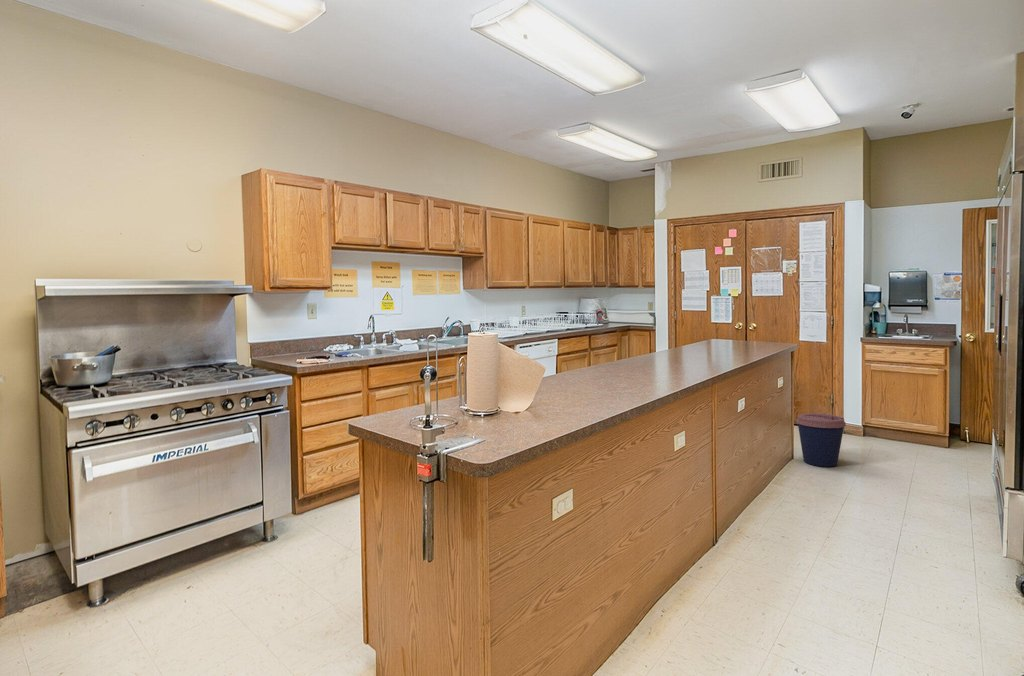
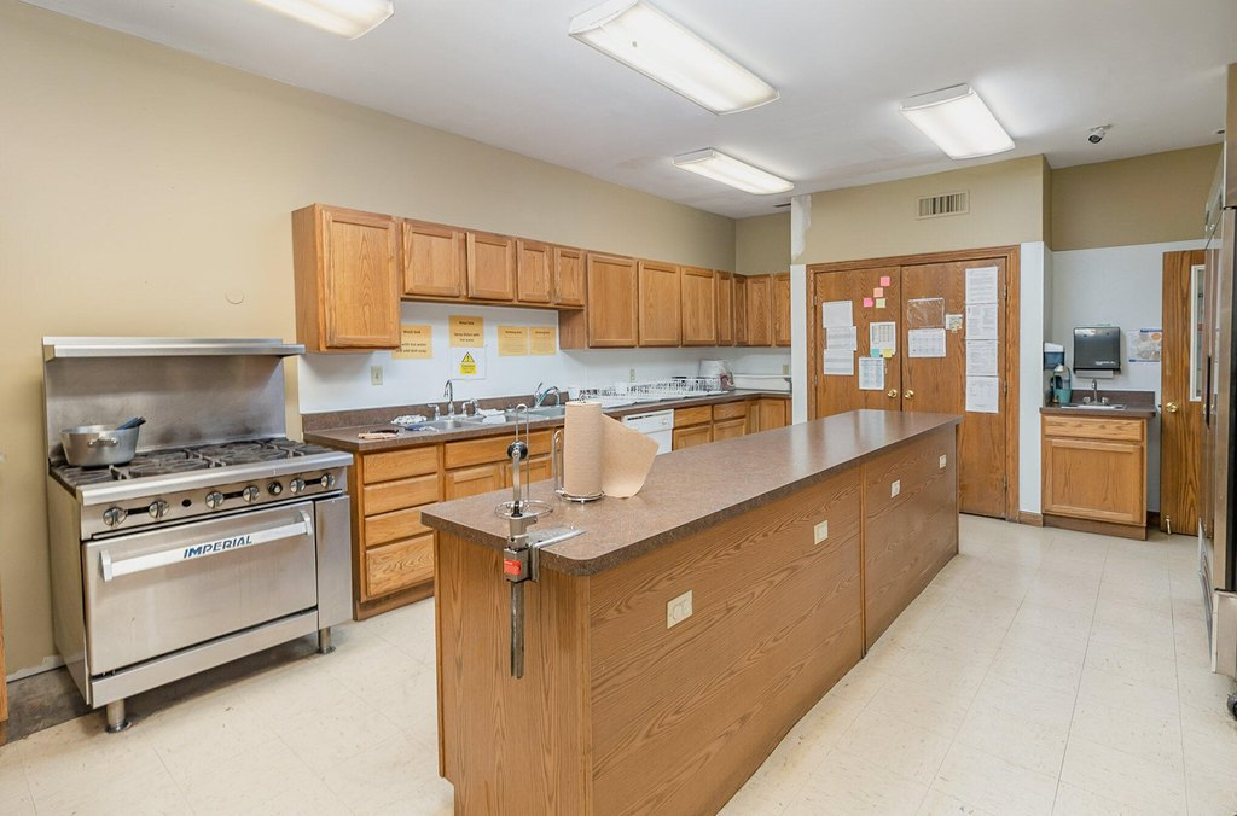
- coffee cup [795,413,847,468]
